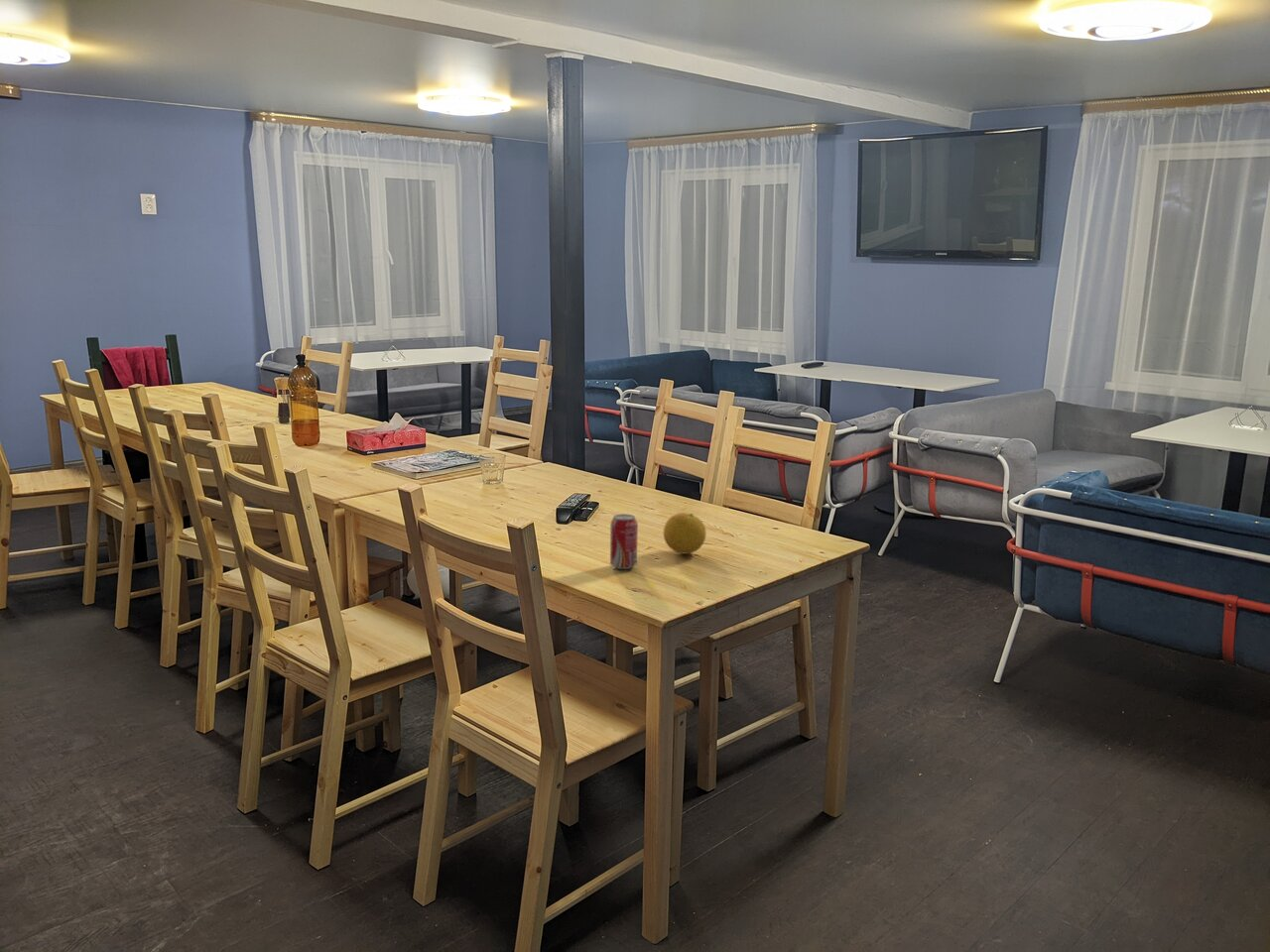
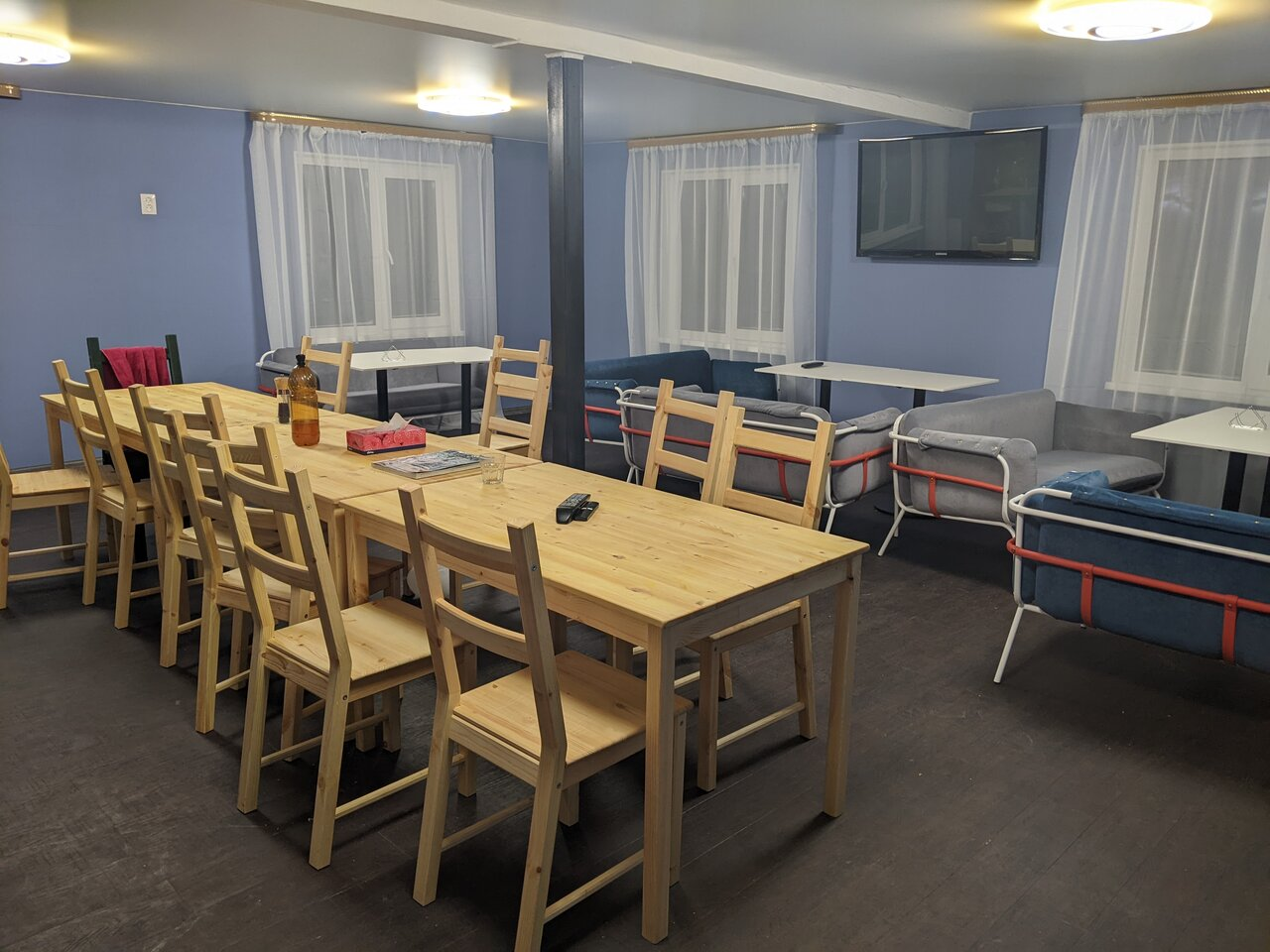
- fruit [663,512,707,555]
- beverage can [609,513,639,570]
